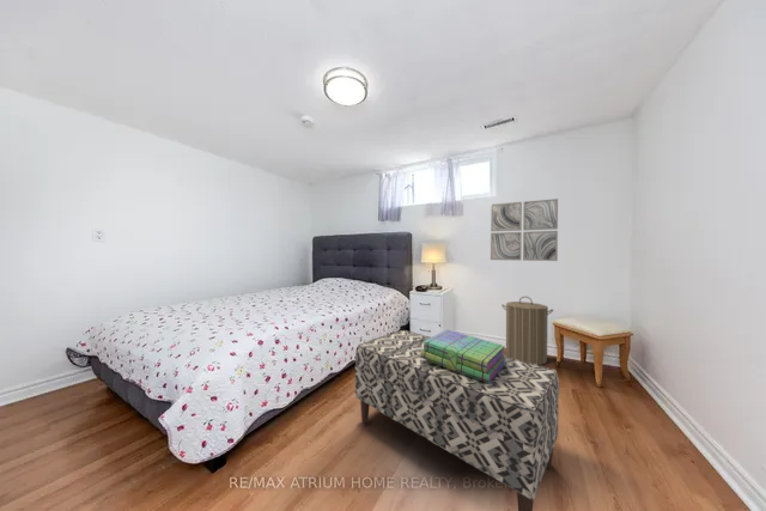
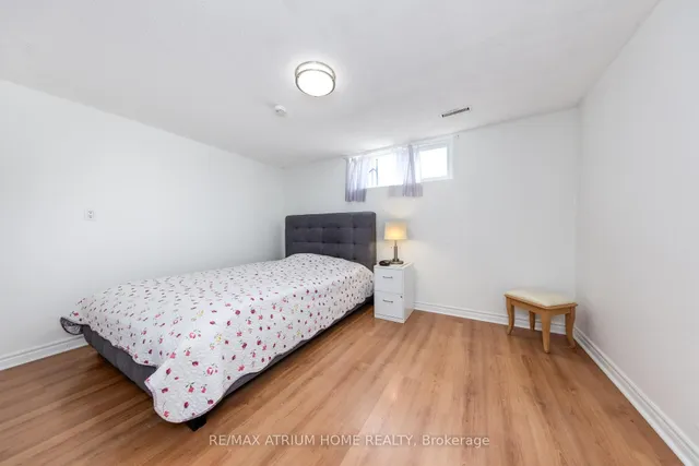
- bench [354,329,561,511]
- laundry hamper [500,296,554,366]
- wall art [490,197,559,262]
- stack of books [421,329,507,384]
